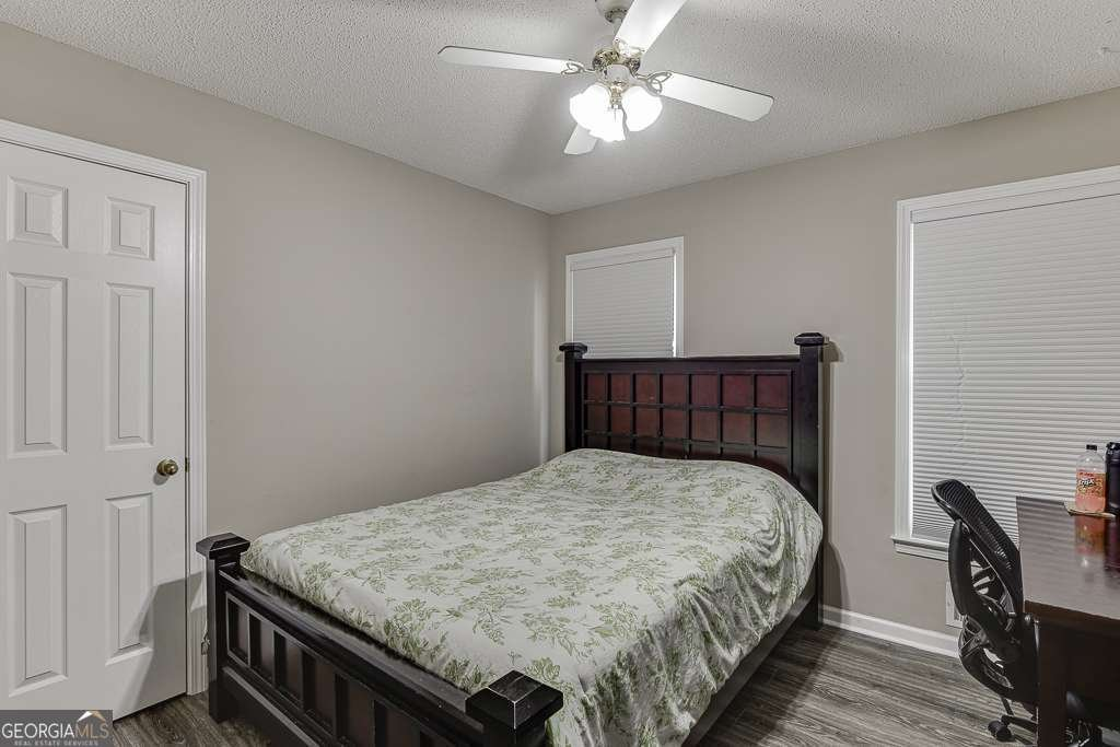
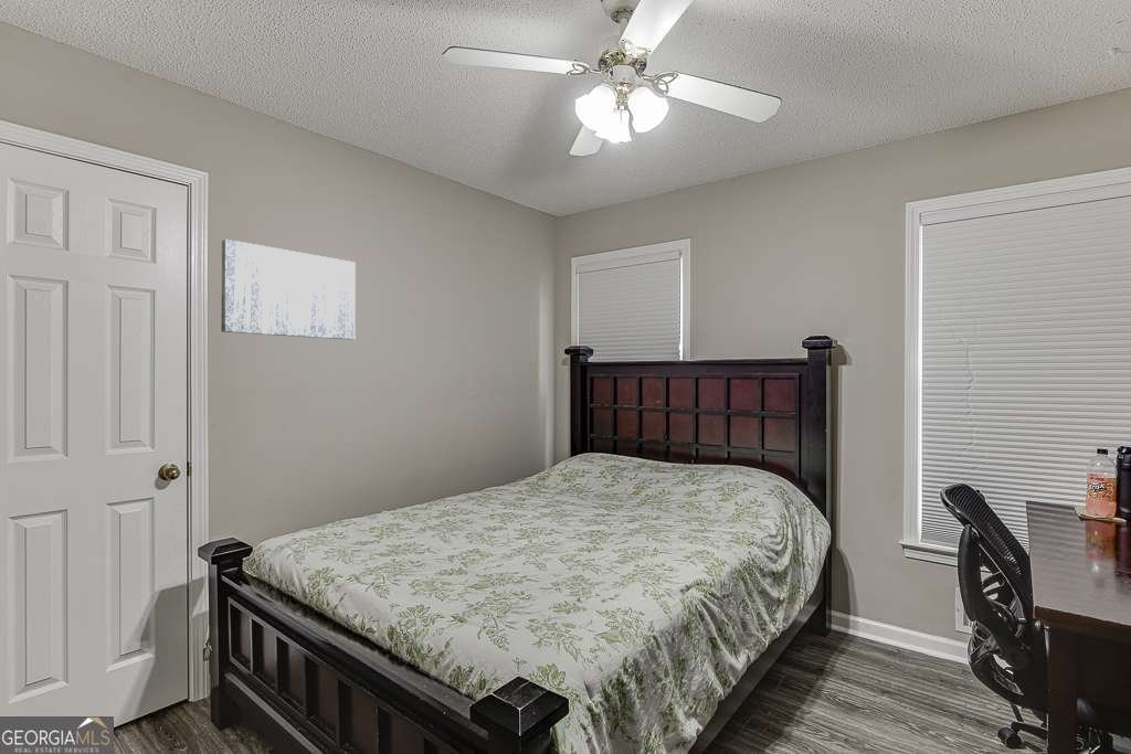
+ wall art [220,238,357,341]
